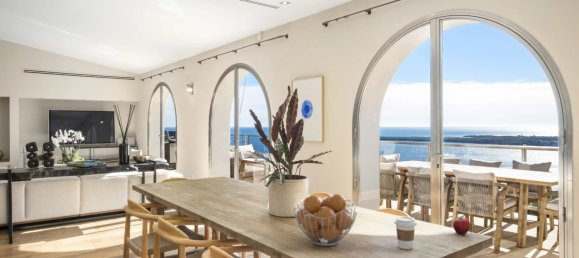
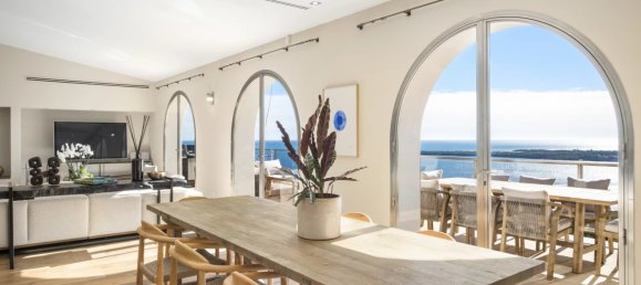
- apple [452,216,471,236]
- coffee cup [393,216,418,250]
- fruit basket [292,193,358,247]
